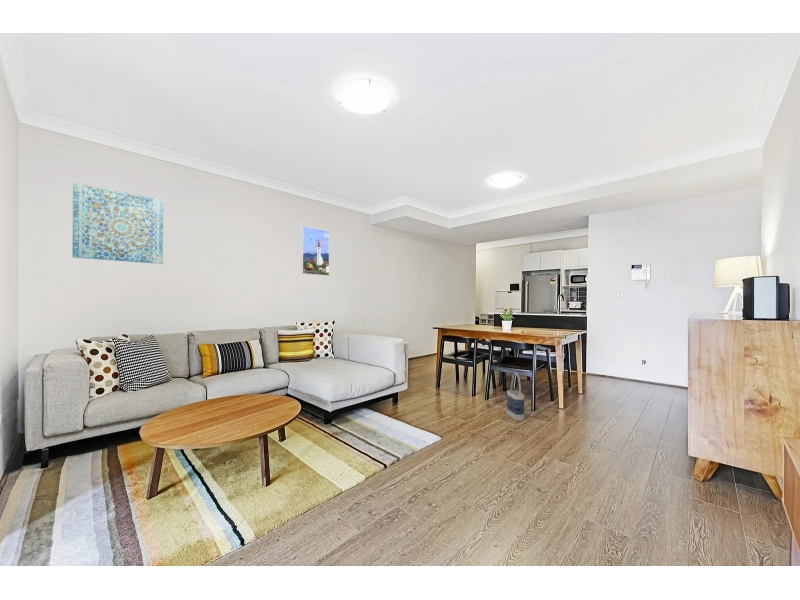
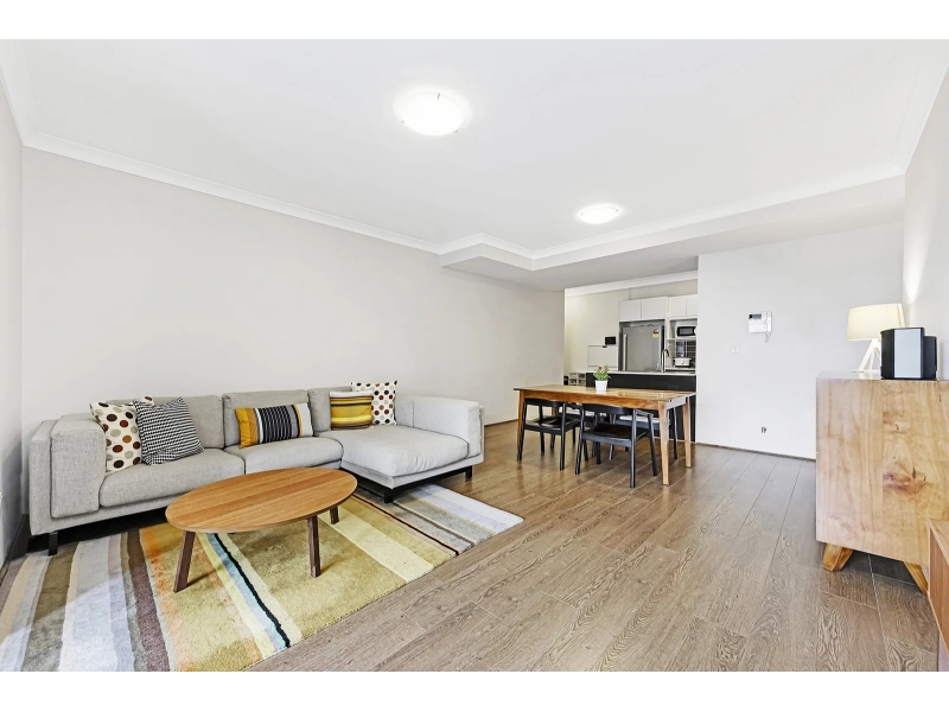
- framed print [300,226,330,277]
- bag [506,372,525,422]
- wall art [71,182,164,265]
